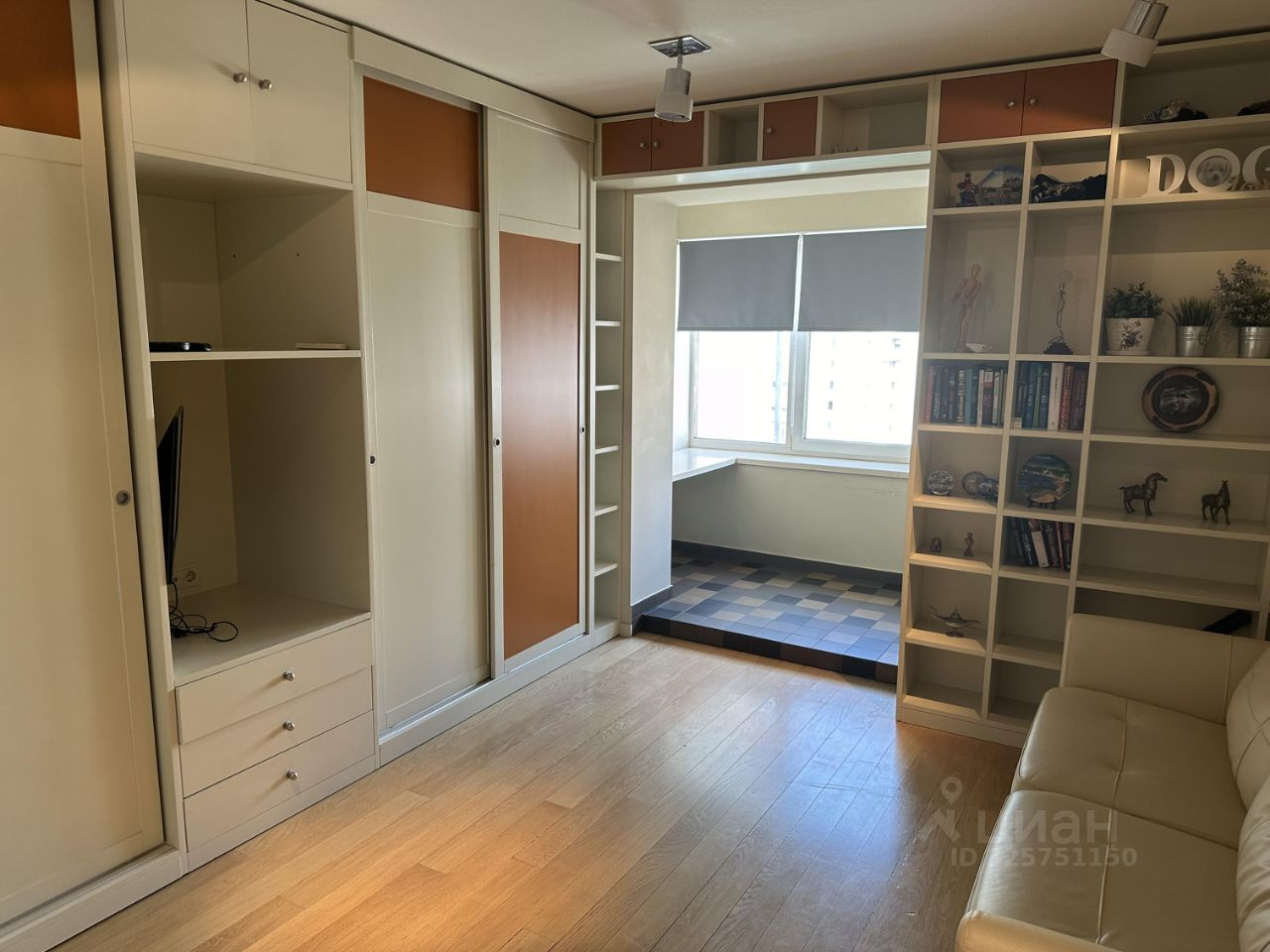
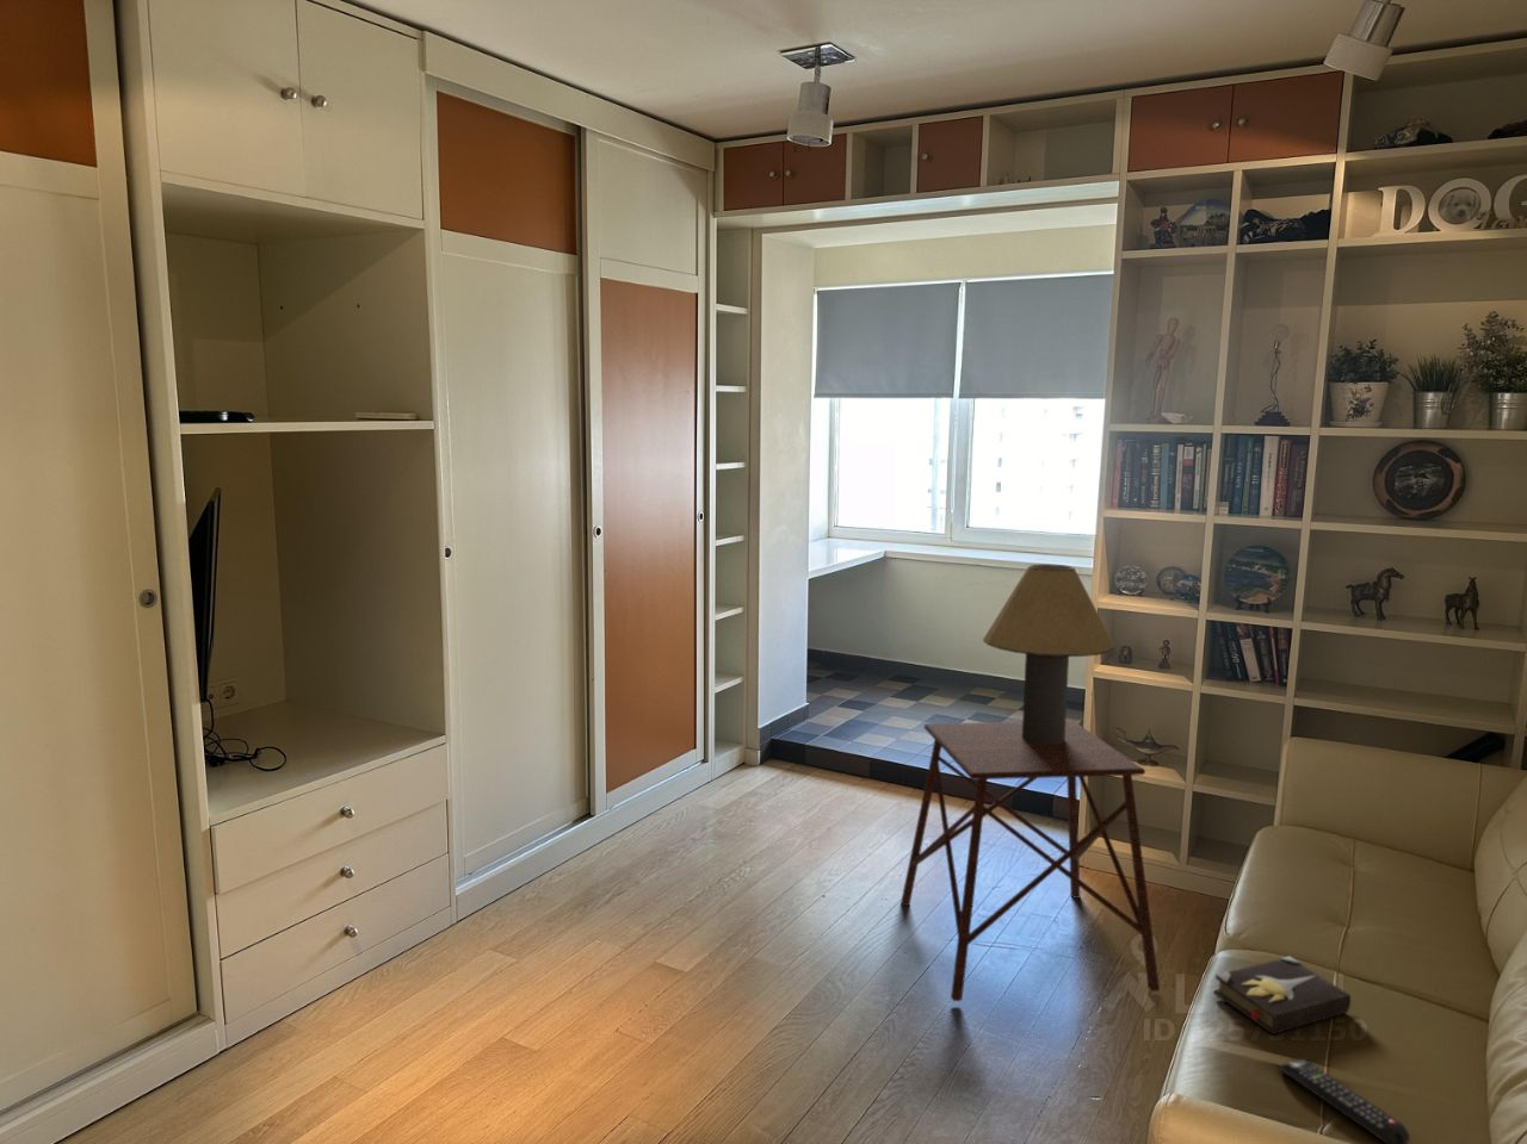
+ hardback book [1212,954,1351,1036]
+ remote control [1277,1059,1412,1144]
+ table lamp [982,562,1116,745]
+ side table [899,720,1160,1002]
